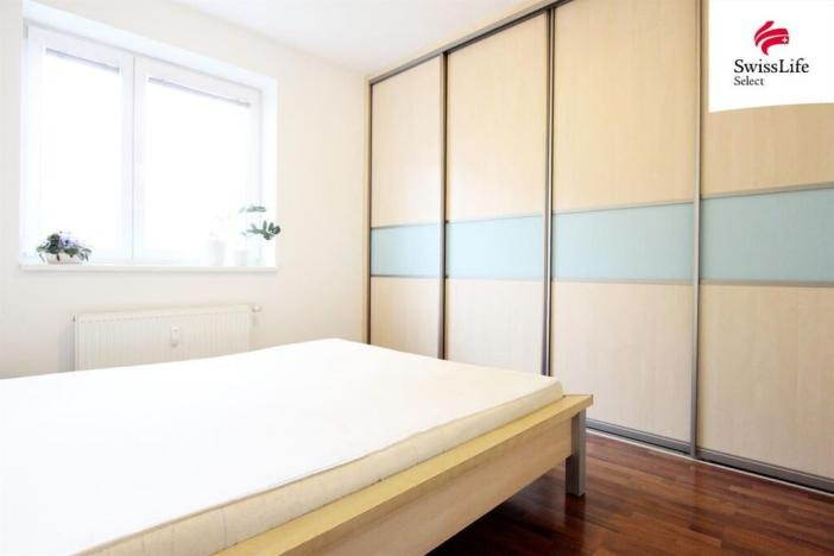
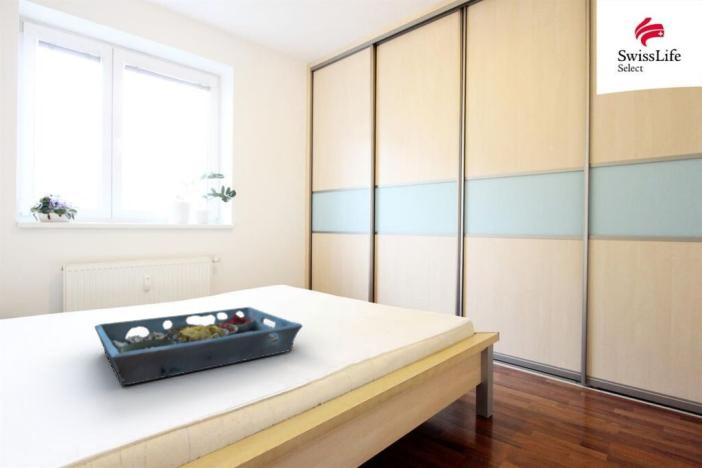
+ serving tray [93,306,304,387]
